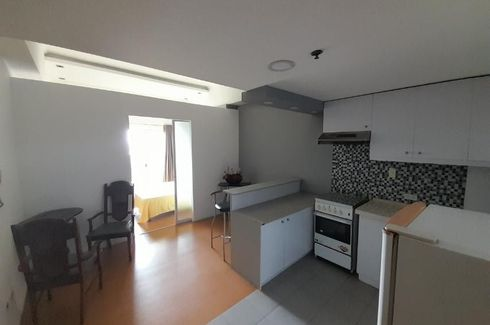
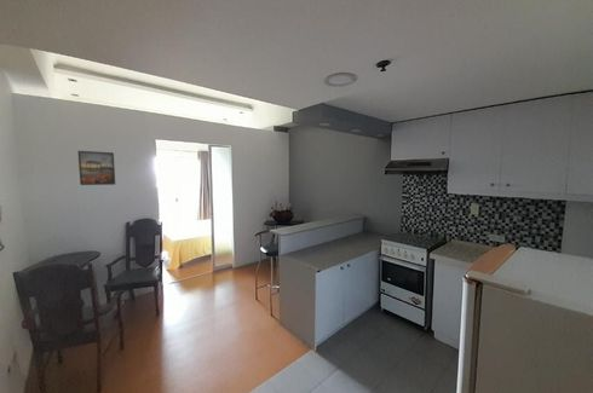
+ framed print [76,150,116,186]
